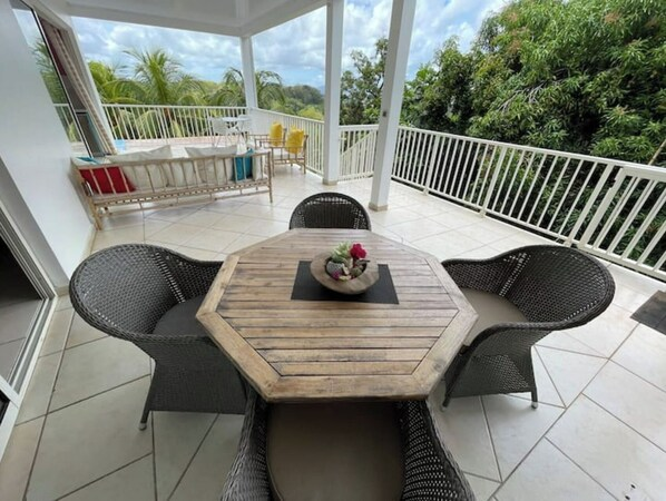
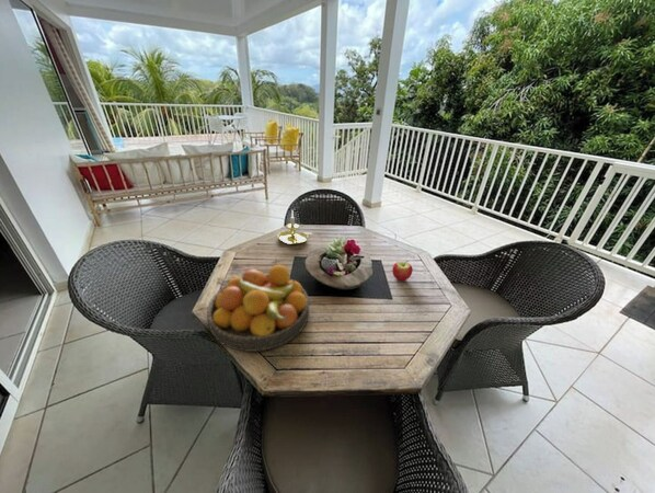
+ fruit bowl [206,264,310,353]
+ candle holder [277,210,313,245]
+ apple [391,260,414,282]
